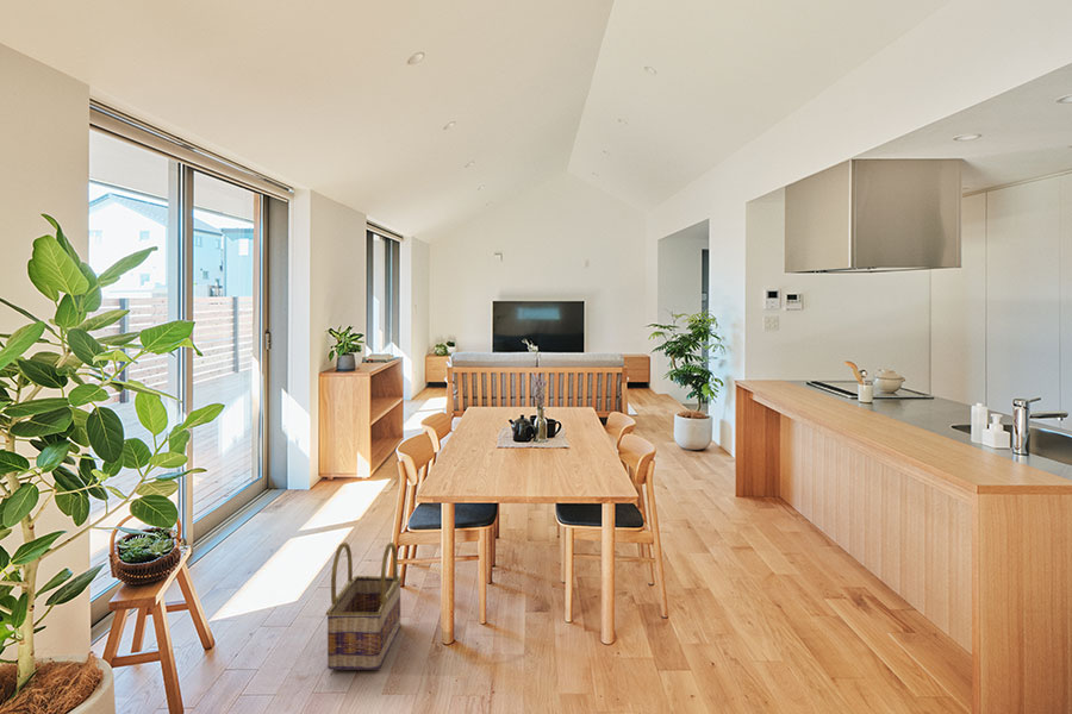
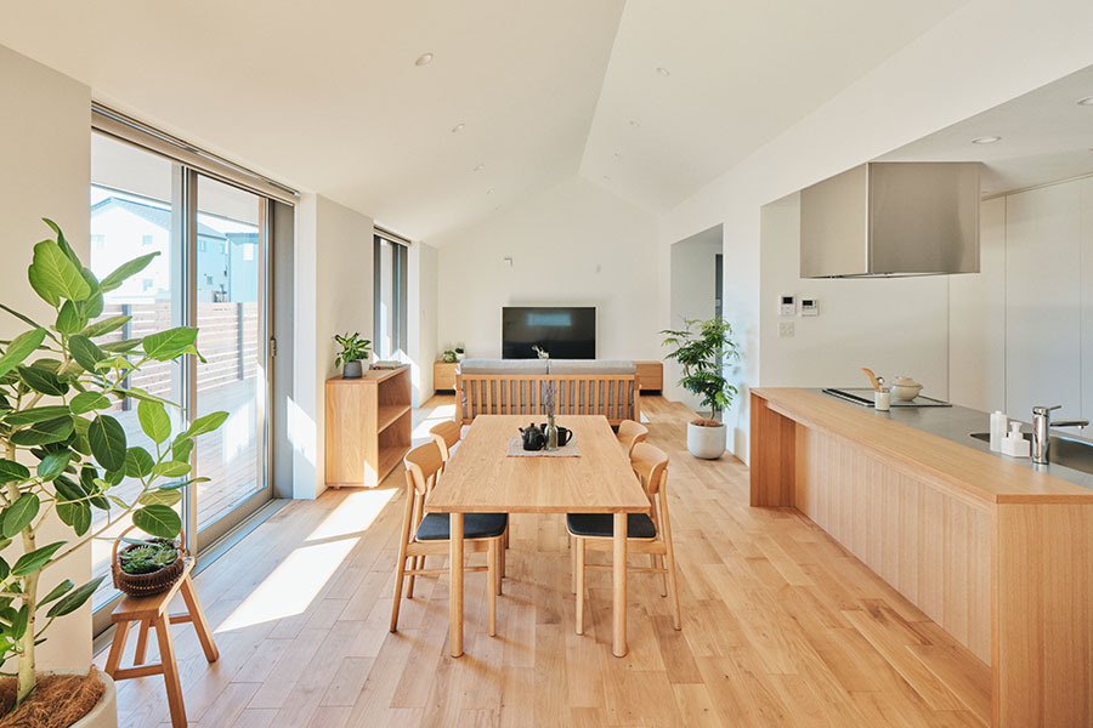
- basket [325,541,404,671]
